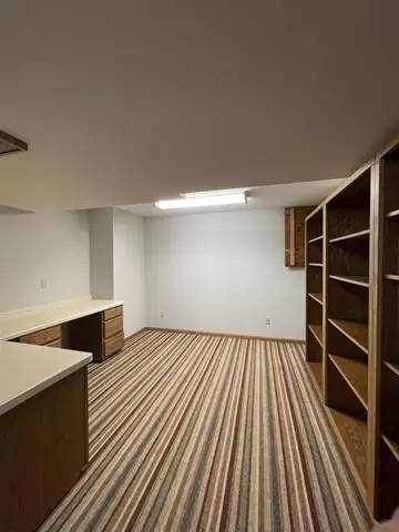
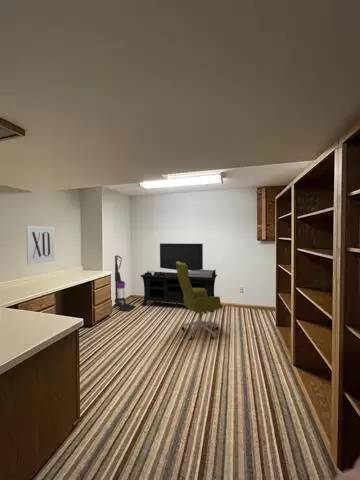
+ vacuum cleaner [113,254,137,312]
+ media console [139,242,218,313]
+ wall art [25,225,56,265]
+ office chair [176,261,224,340]
